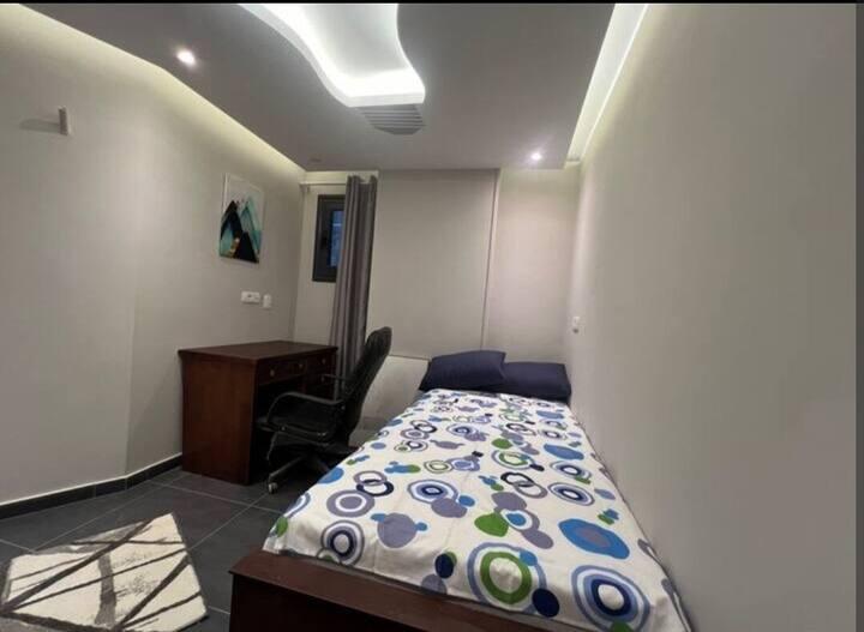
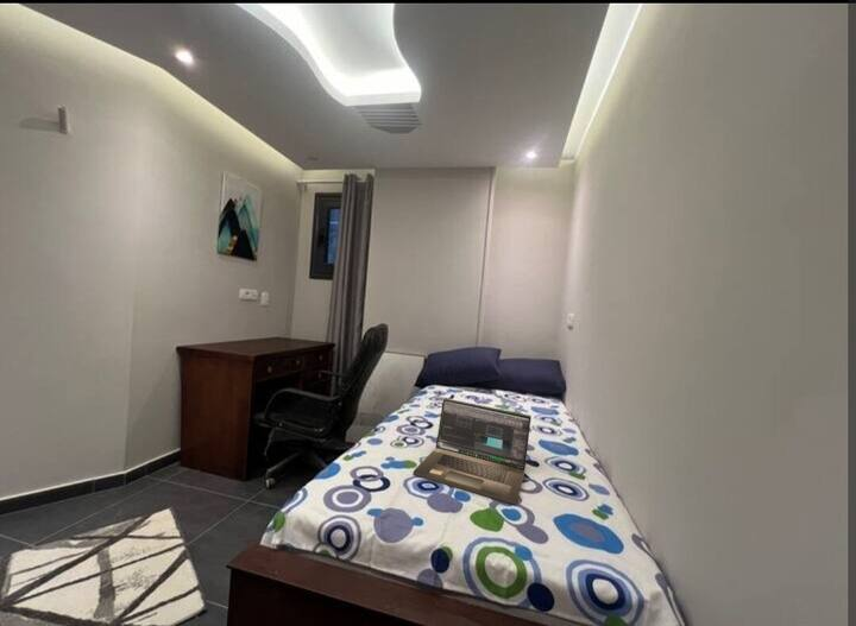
+ laptop [413,397,533,506]
